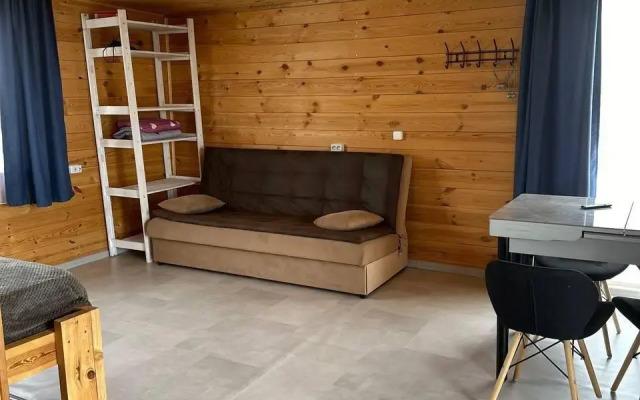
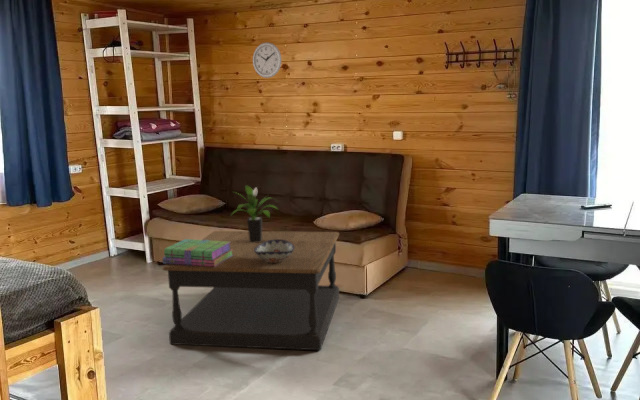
+ potted plant [230,184,279,243]
+ decorative bowl [254,239,295,263]
+ wall clock [252,41,282,79]
+ stack of books [162,238,233,267]
+ coffee table [161,230,340,351]
